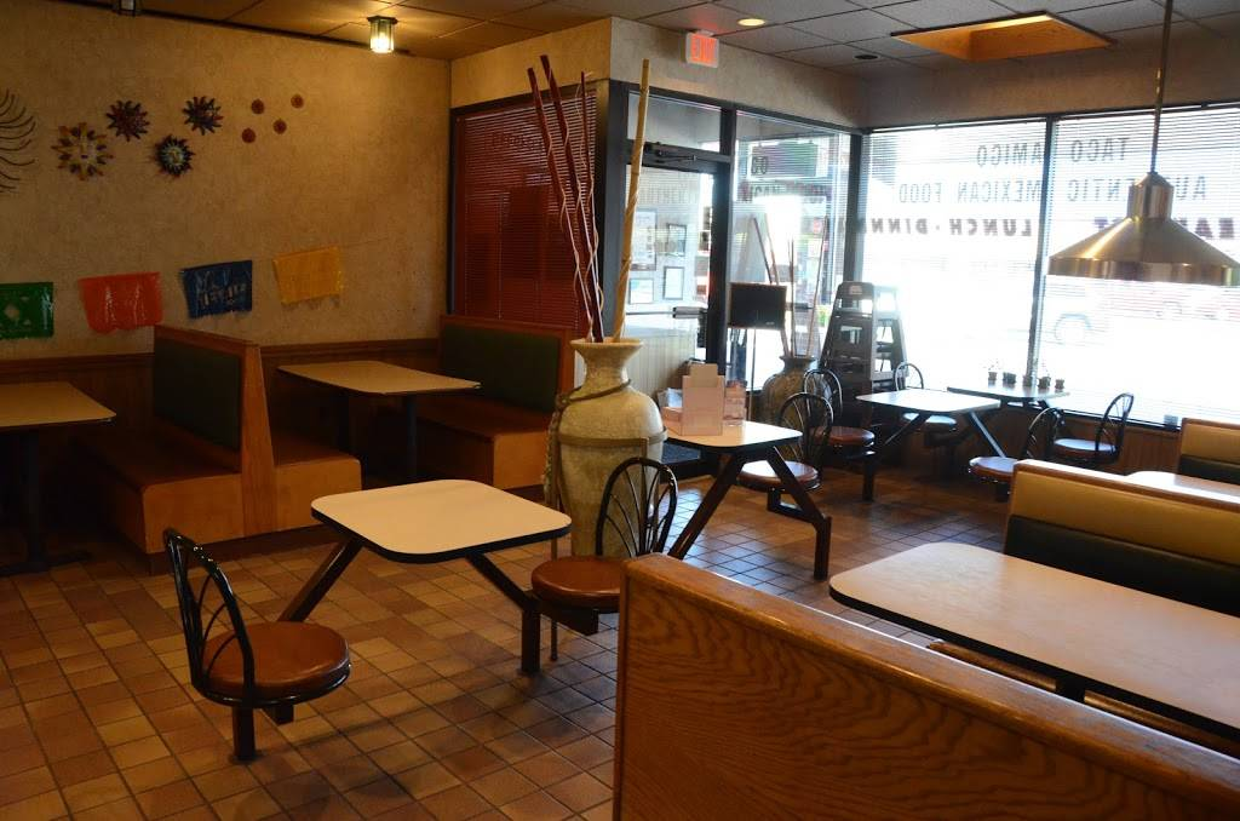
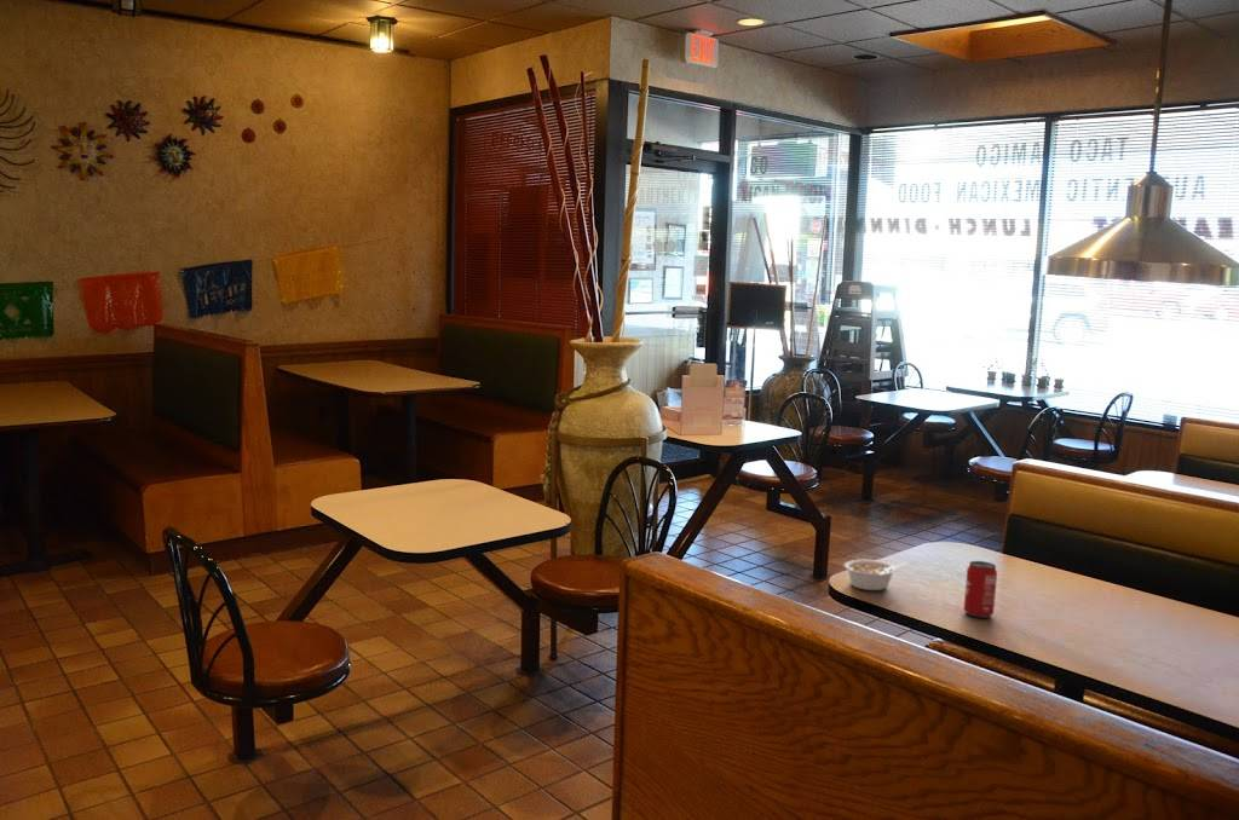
+ soda can [963,560,998,619]
+ legume [843,559,909,591]
